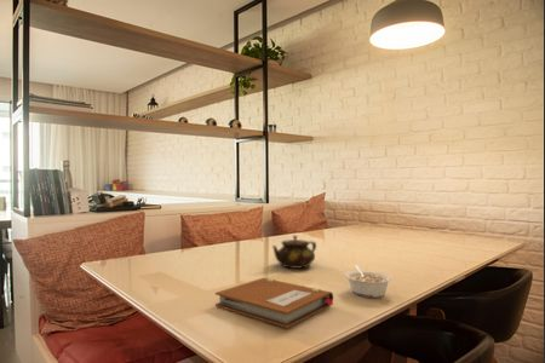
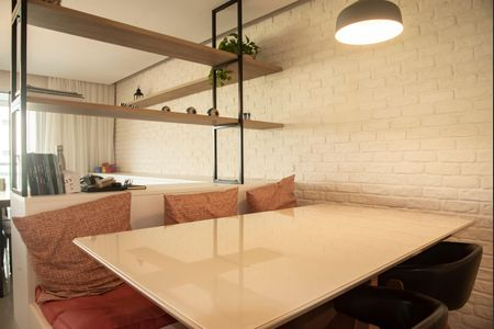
- legume [344,264,394,299]
- notebook [214,277,334,329]
- teapot [271,235,317,270]
